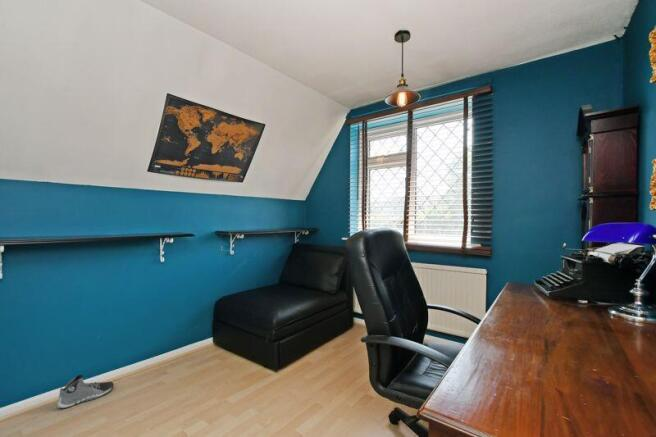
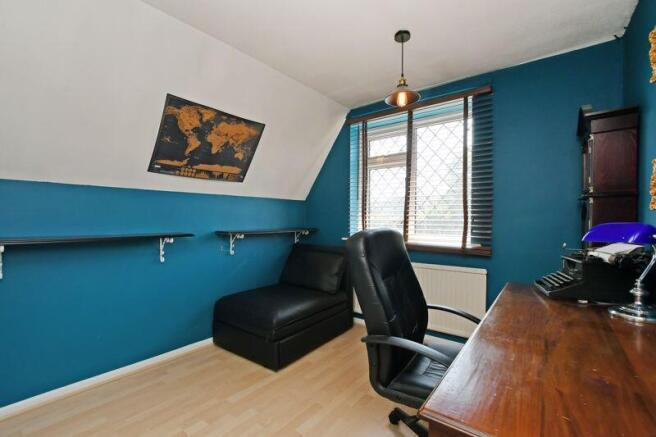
- sneaker [56,374,115,410]
